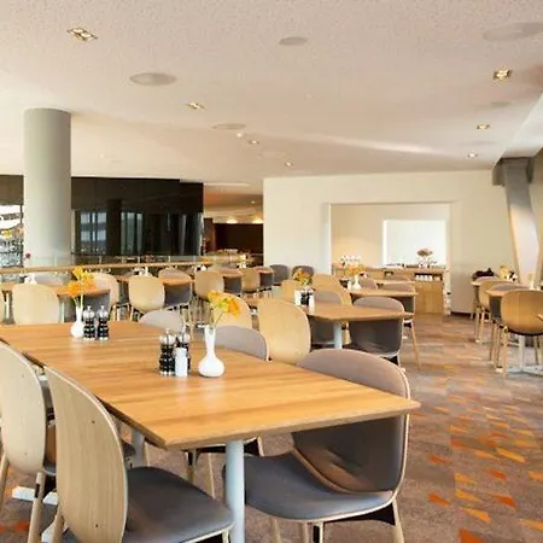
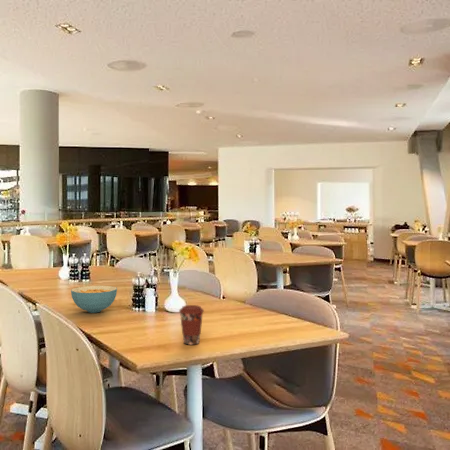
+ cereal bowl [70,285,118,314]
+ coffee cup [178,304,205,346]
